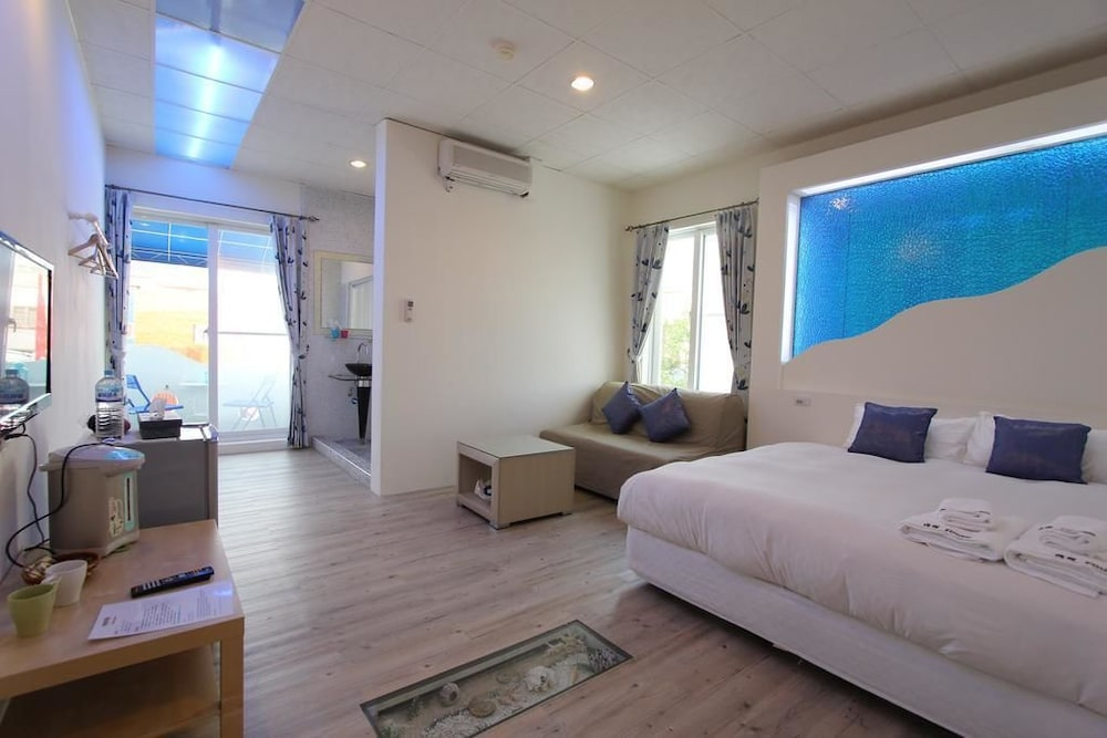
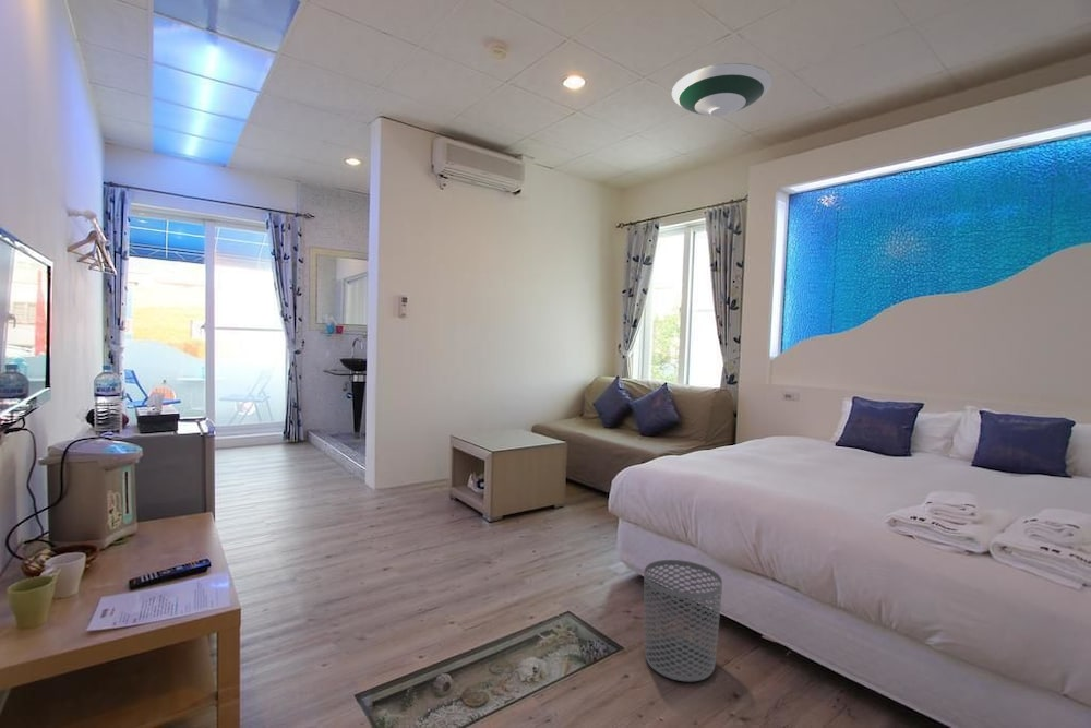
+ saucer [671,62,774,118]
+ waste bin [643,559,723,683]
